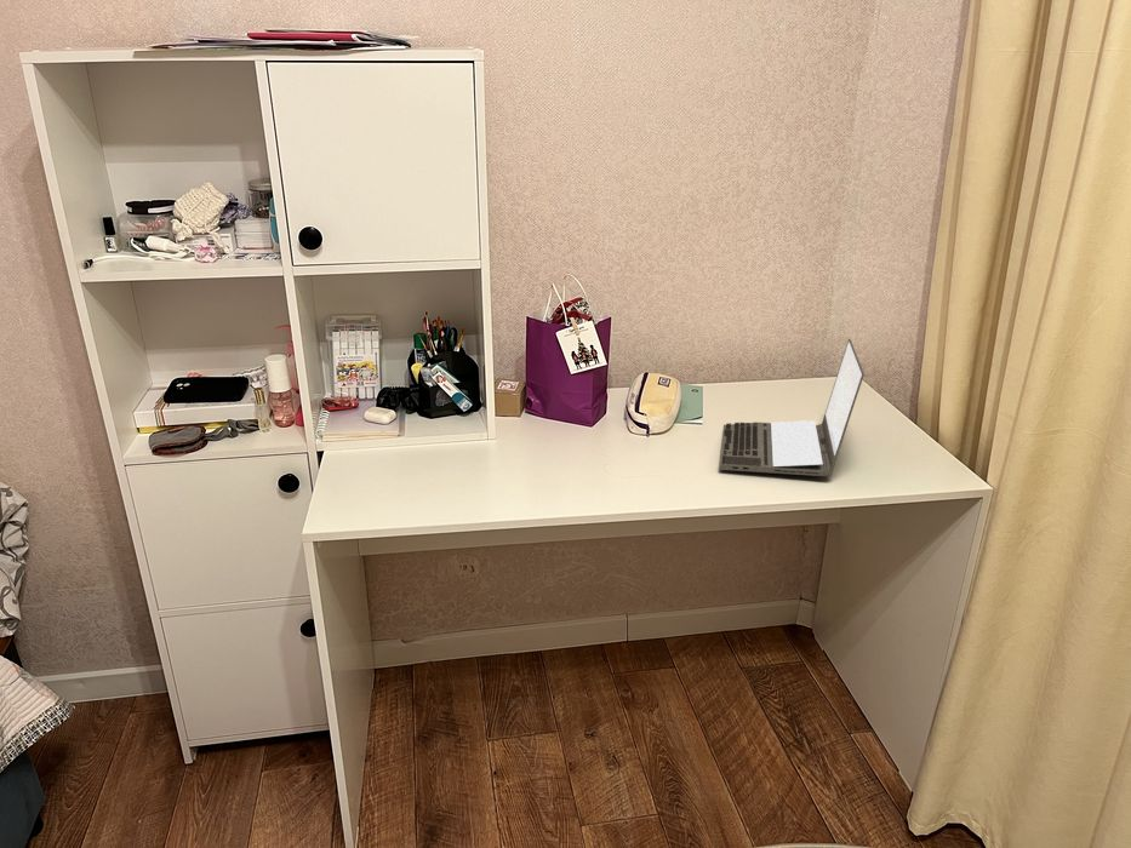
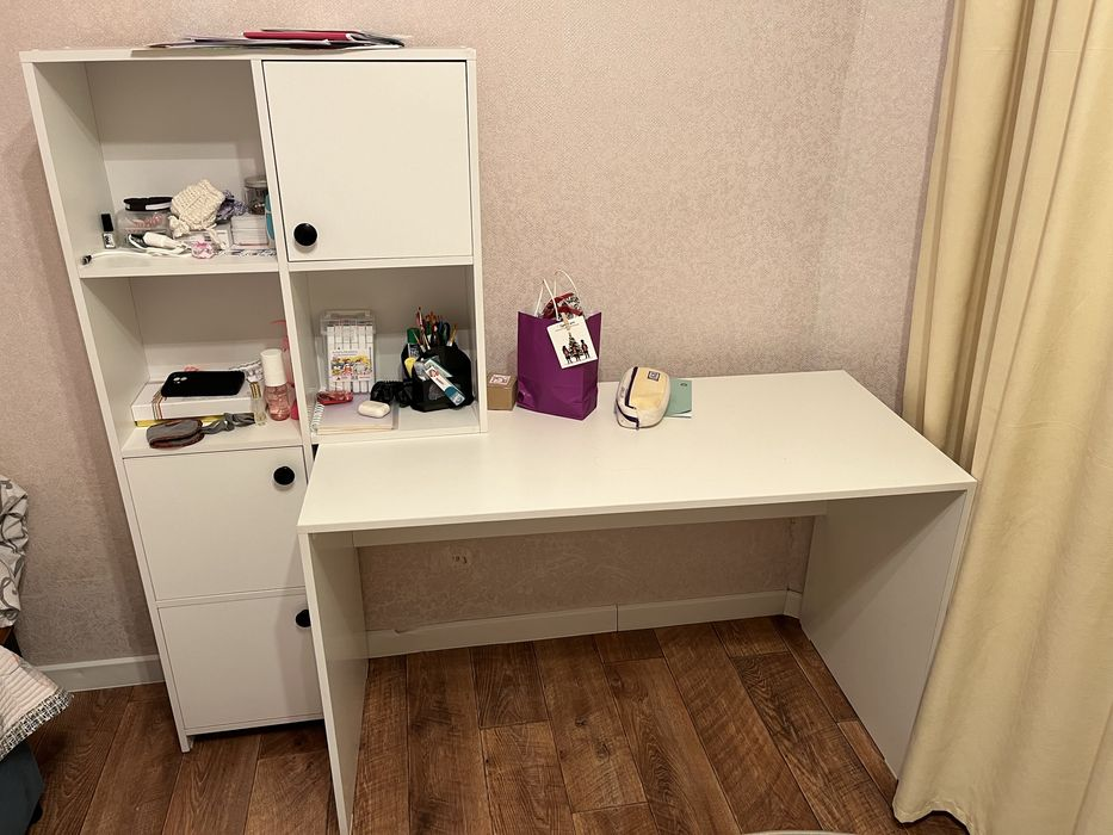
- laptop [719,338,866,477]
